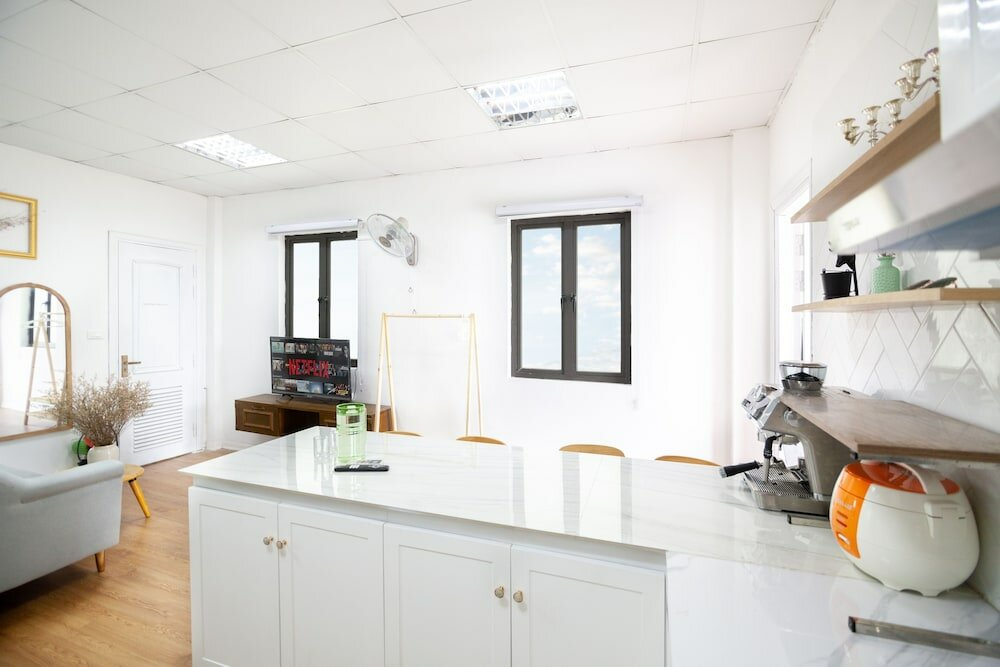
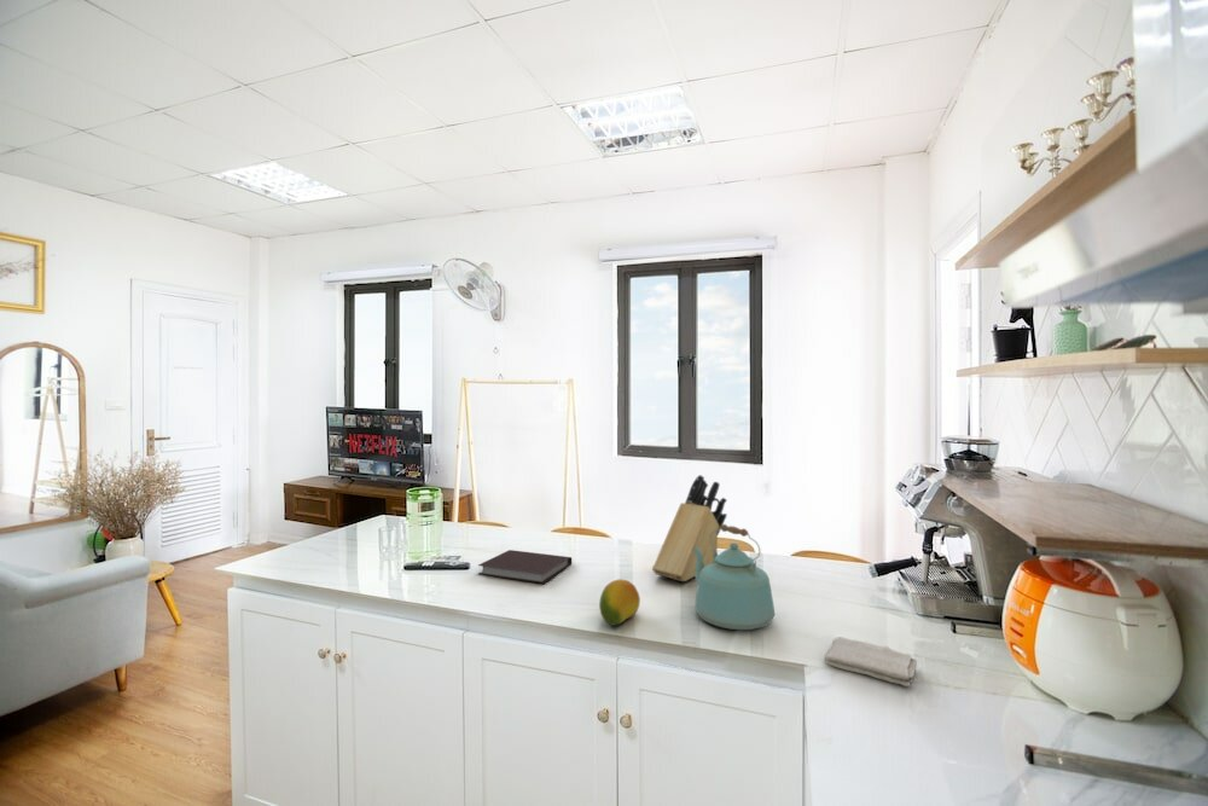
+ fruit [598,578,641,627]
+ washcloth [824,637,918,688]
+ notebook [477,549,573,585]
+ kettle [692,523,776,631]
+ knife block [651,474,728,582]
